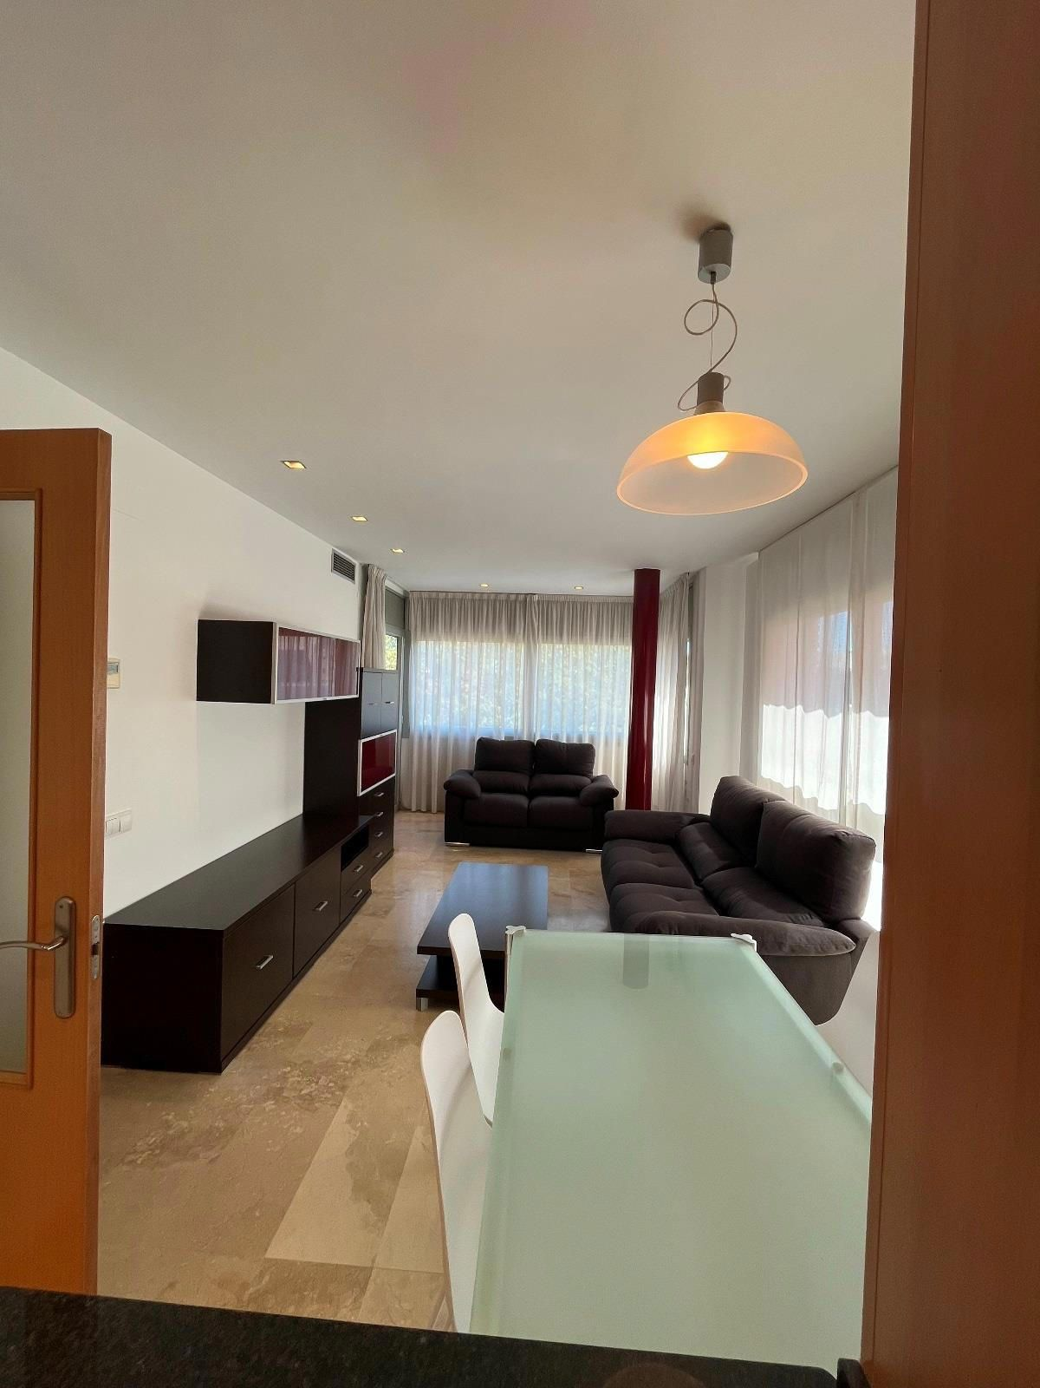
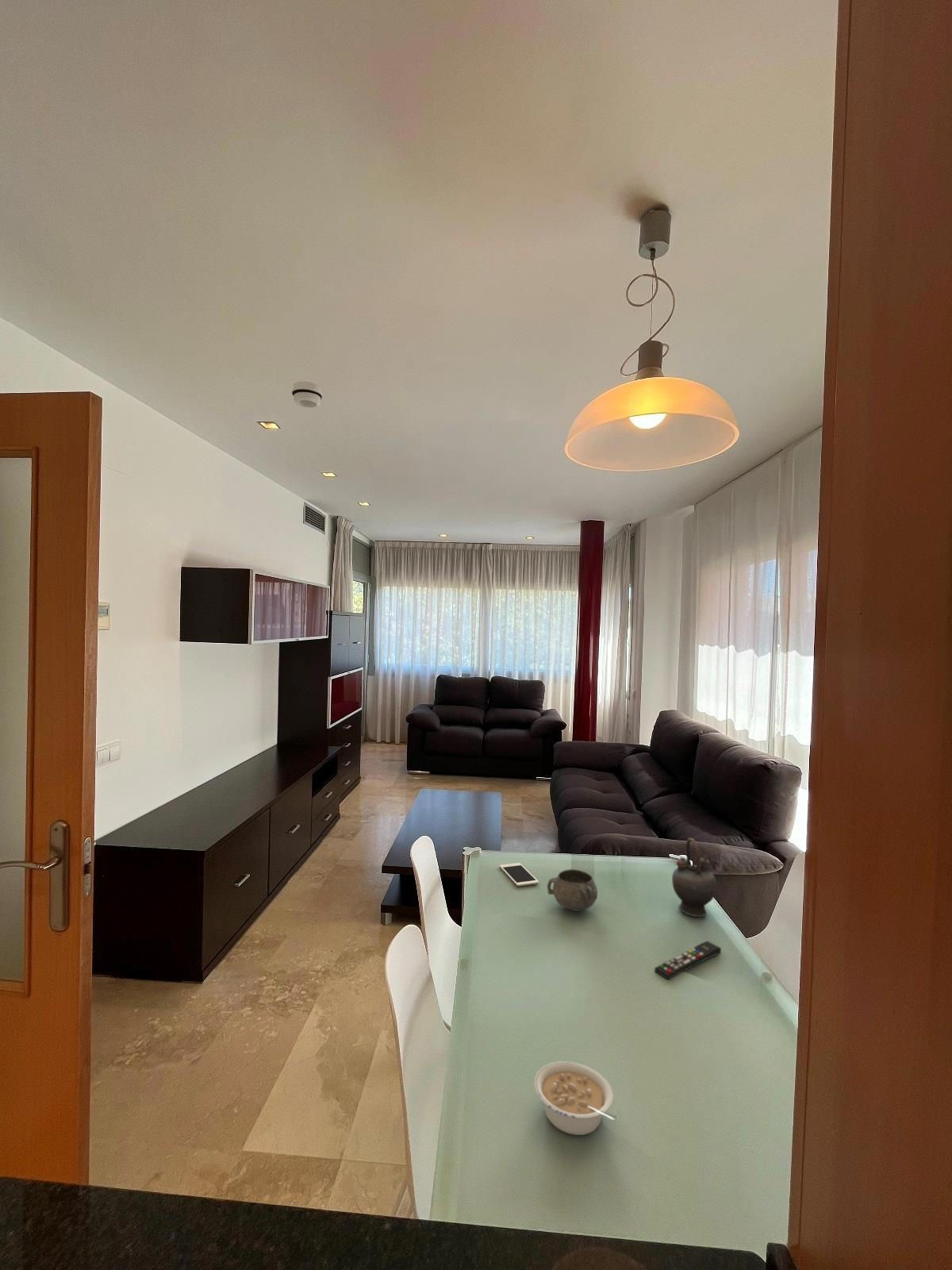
+ legume [533,1061,619,1136]
+ decorative bowl [547,868,598,912]
+ cell phone [499,862,539,887]
+ smoke detector [291,381,323,409]
+ remote control [654,940,722,980]
+ teapot [671,837,717,918]
